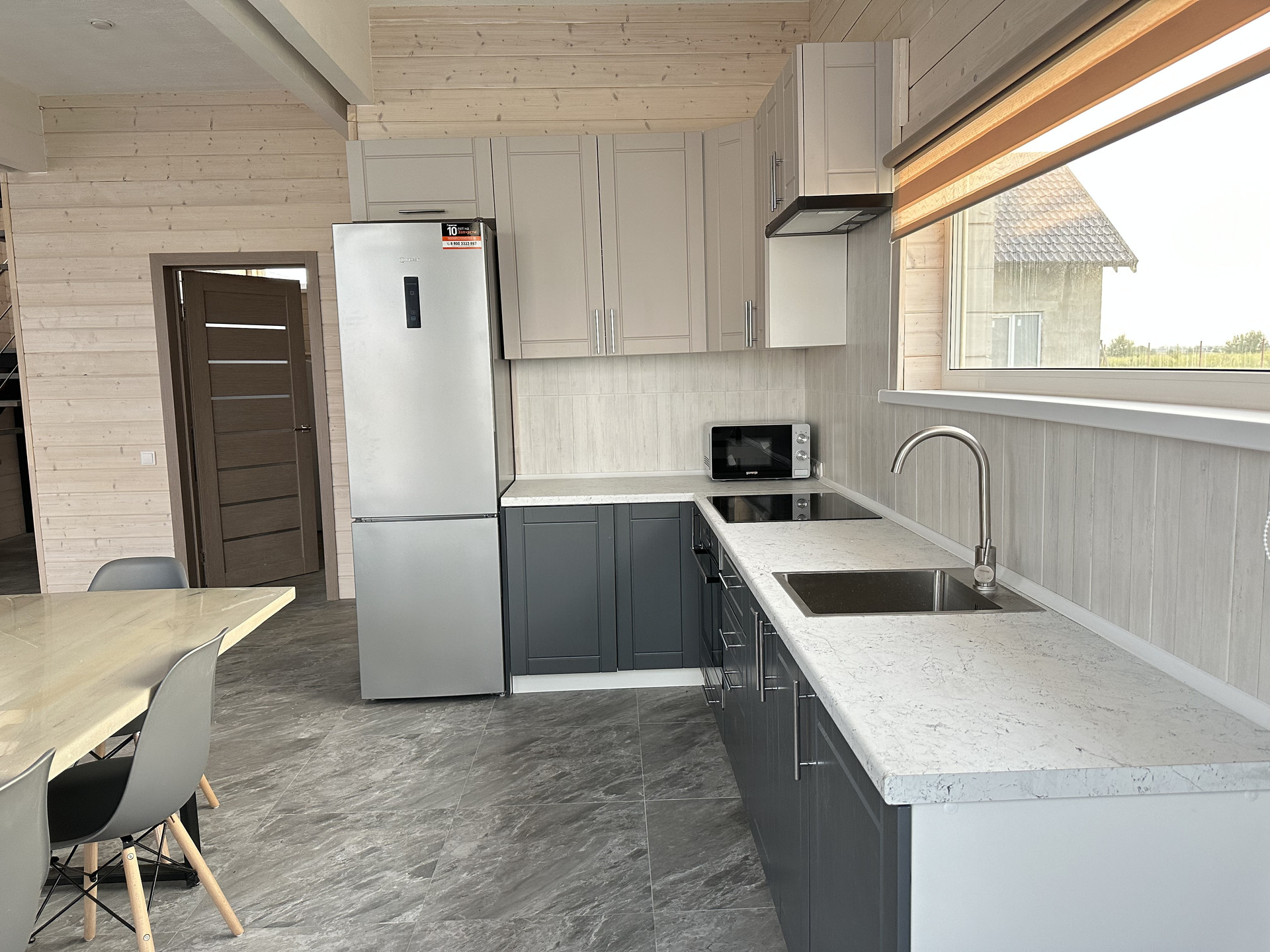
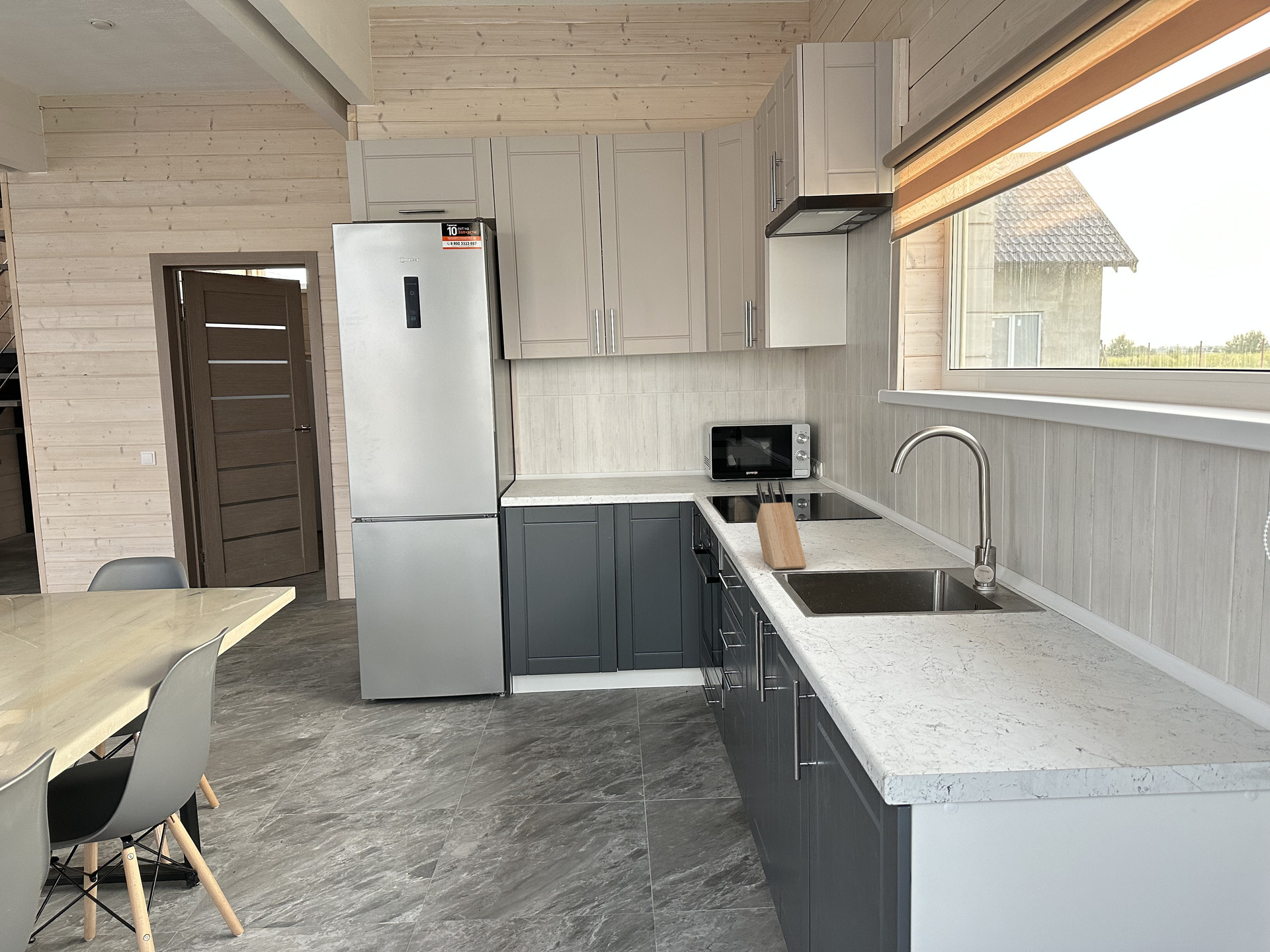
+ knife block [755,481,807,570]
